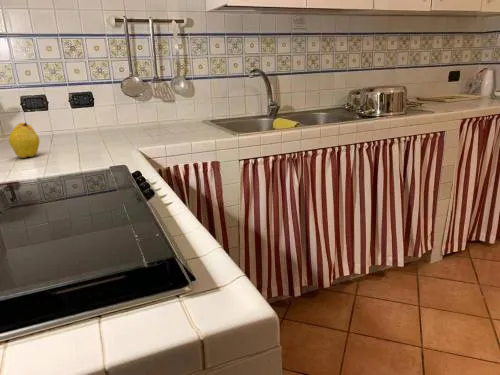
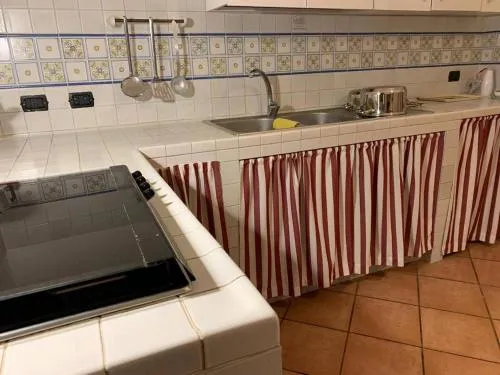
- fruit [8,122,41,159]
